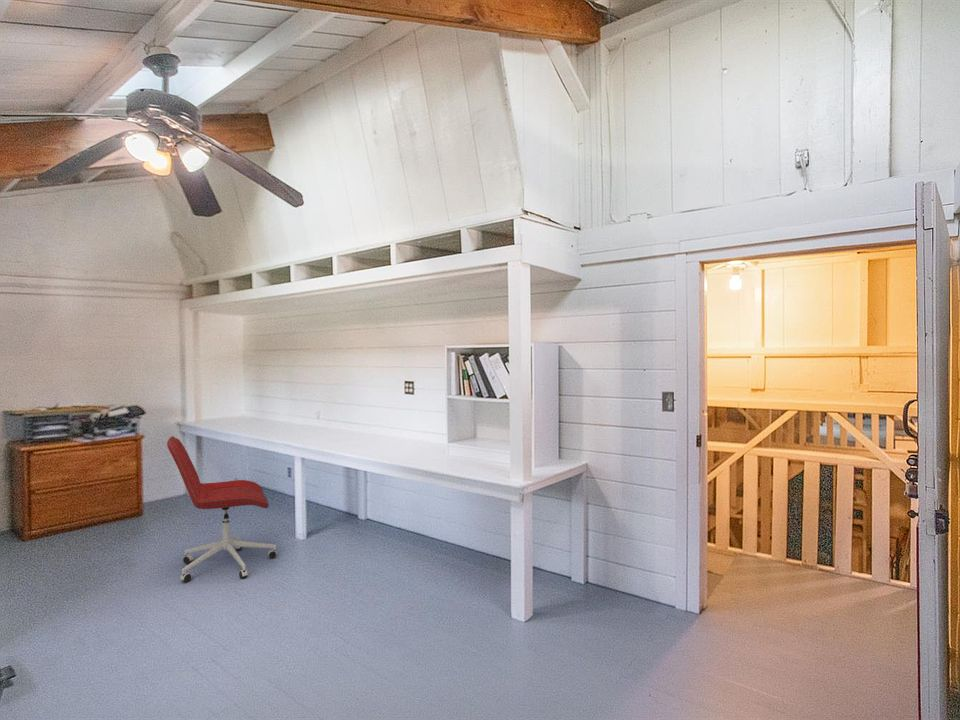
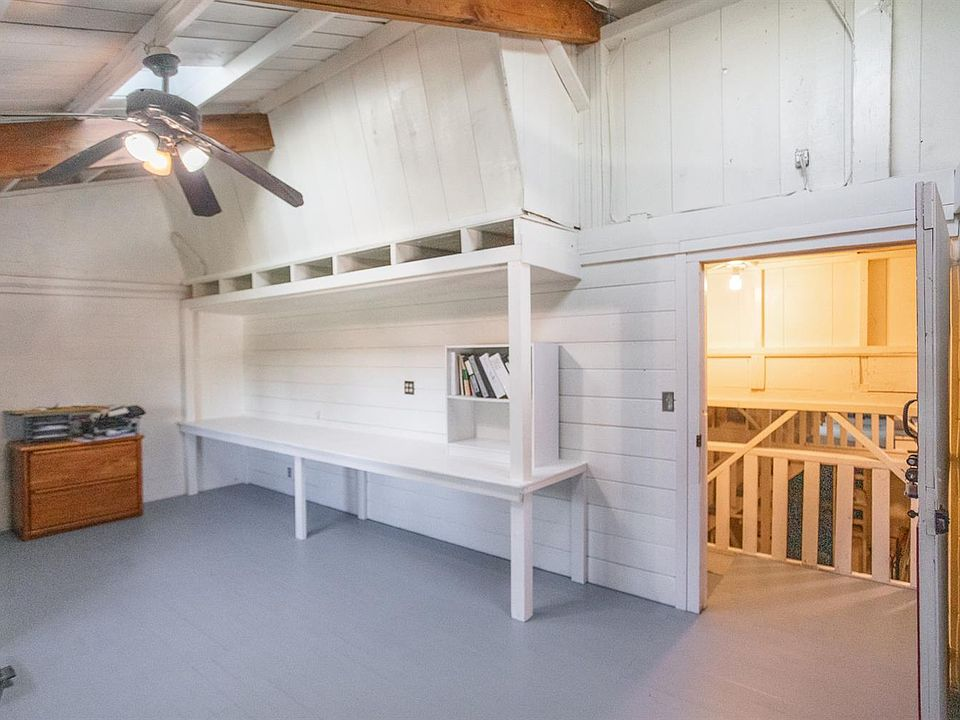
- office chair [166,435,278,583]
